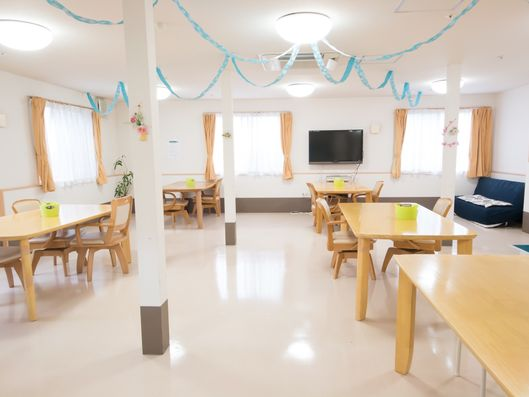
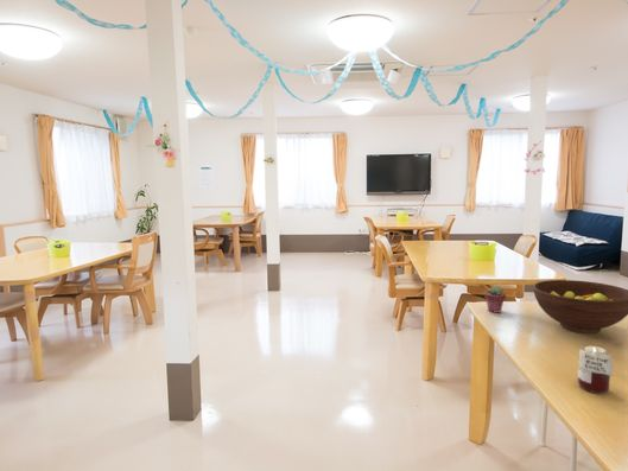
+ potted succulent [483,285,507,314]
+ jar [577,345,614,394]
+ fruit bowl [532,279,628,335]
